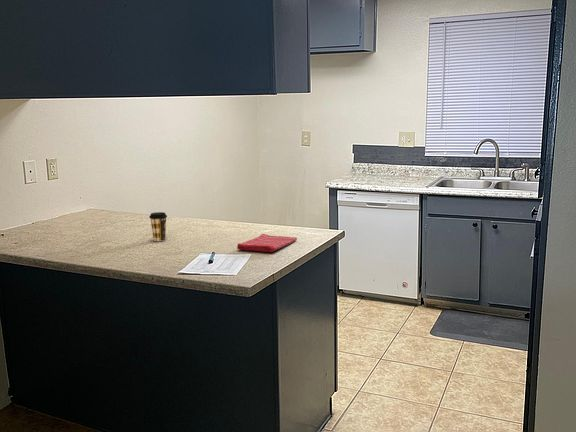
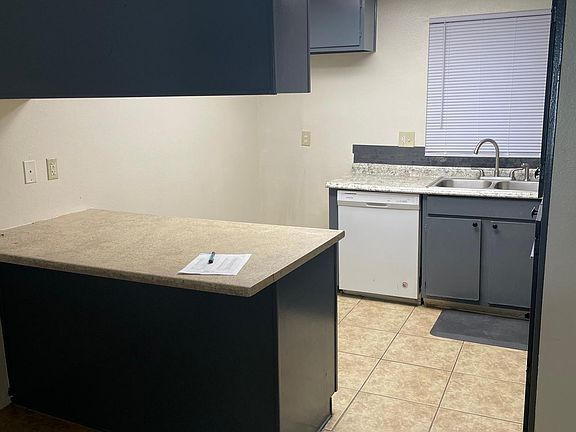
- coffee cup [148,211,168,242]
- dish towel [236,233,298,253]
